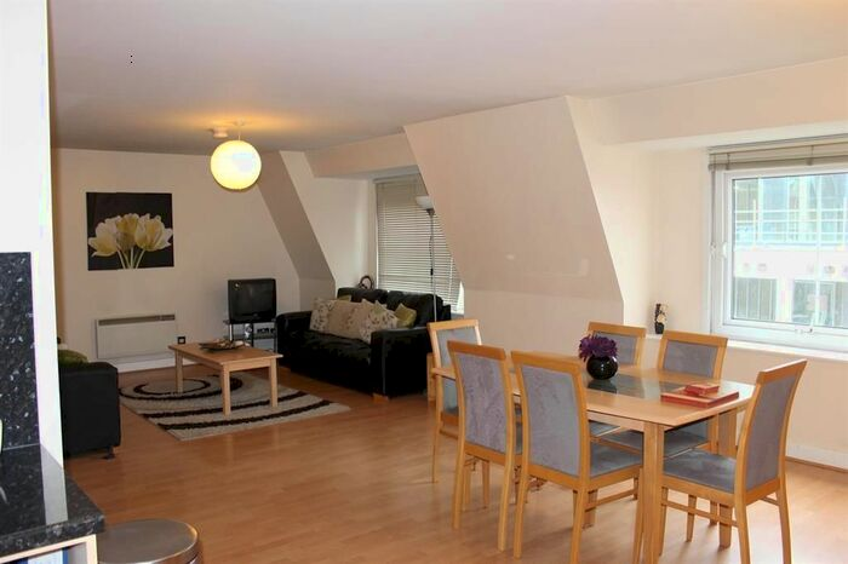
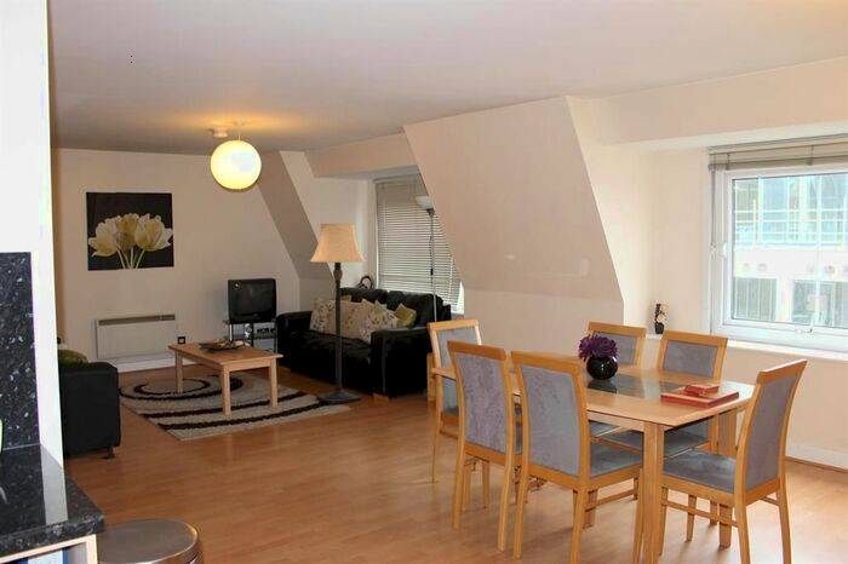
+ lamp [309,223,367,405]
